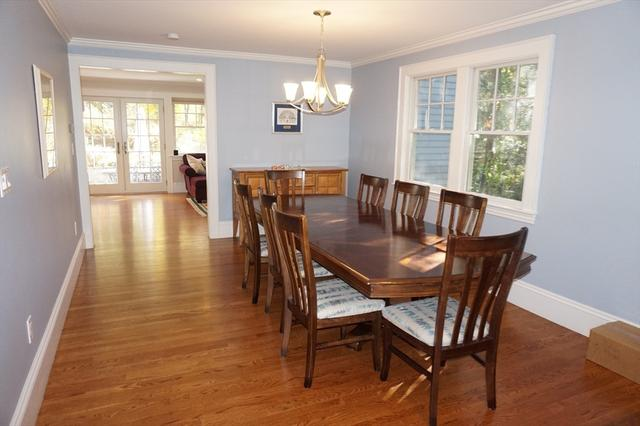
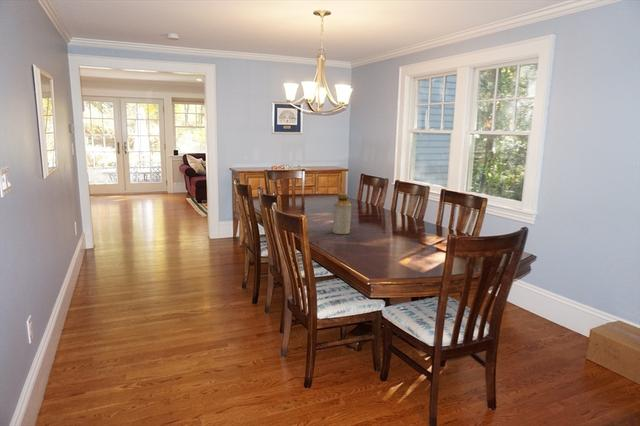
+ bottle [332,192,352,235]
